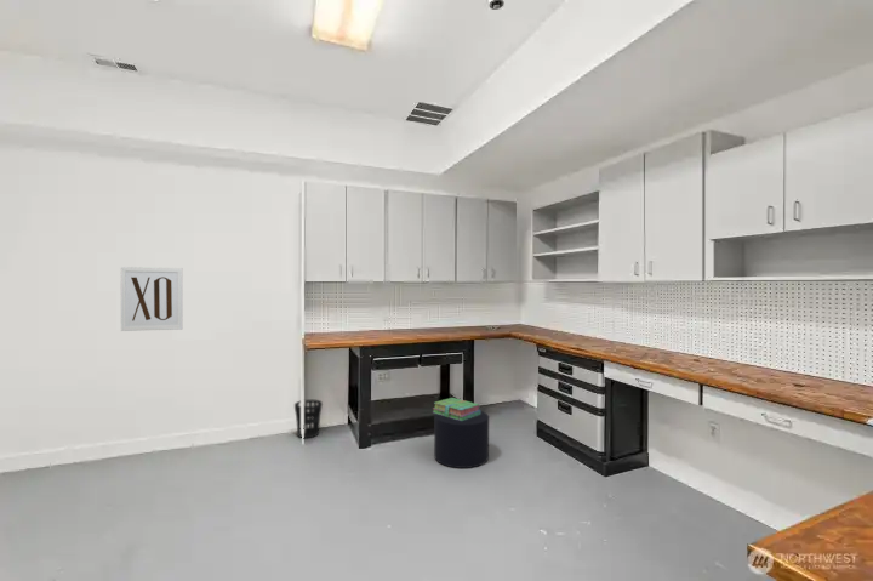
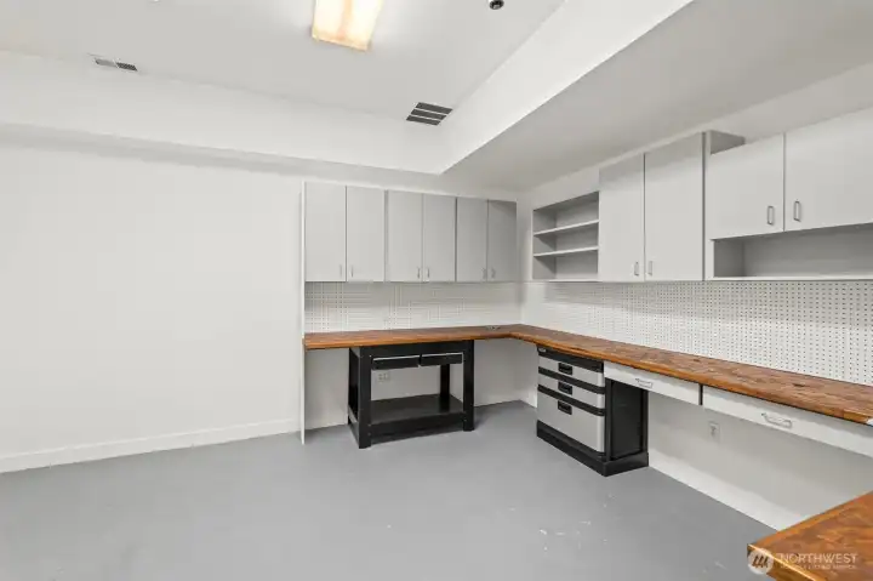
- stool [433,410,490,469]
- wall art [120,266,183,332]
- stack of books [432,397,481,421]
- wastebasket [293,399,324,439]
